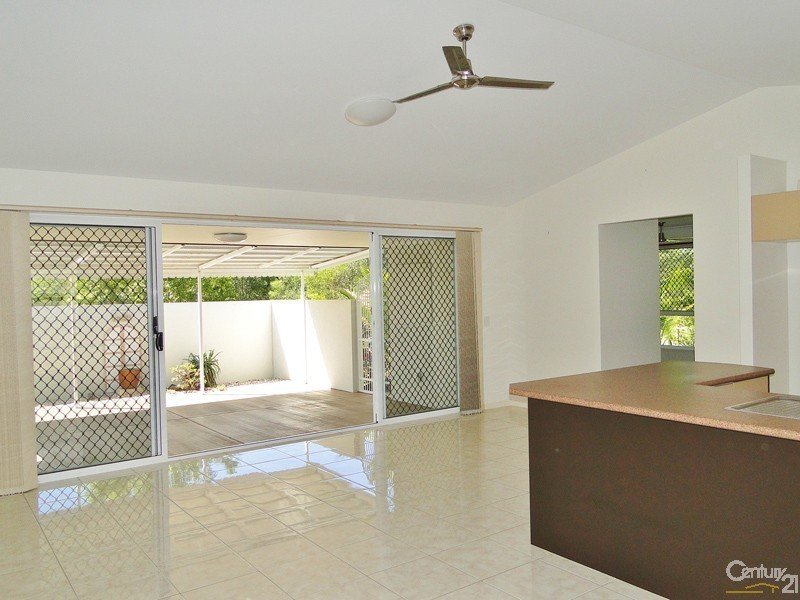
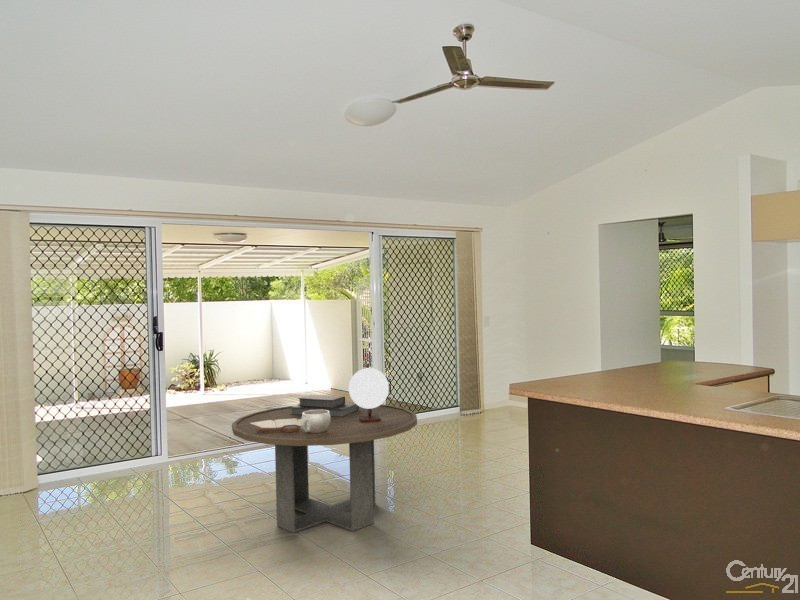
+ round table [231,363,418,534]
